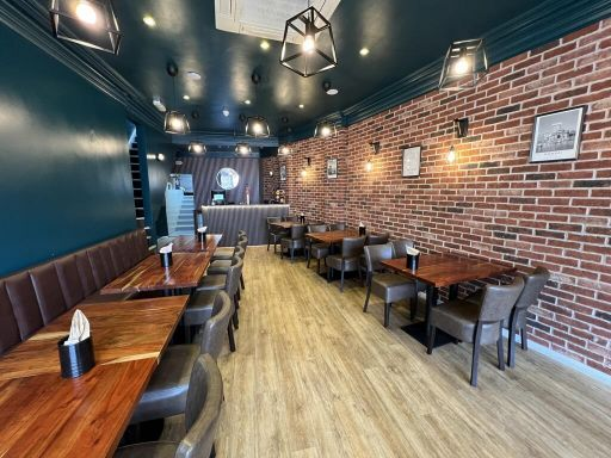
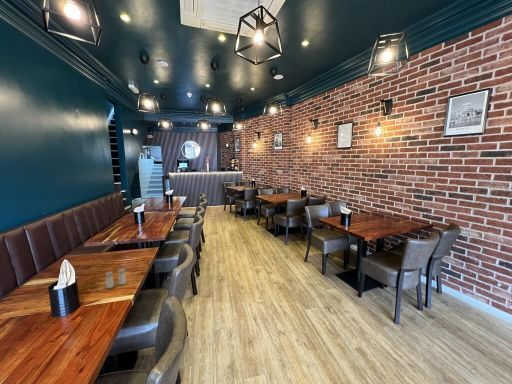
+ salt and pepper shaker [104,267,127,289]
